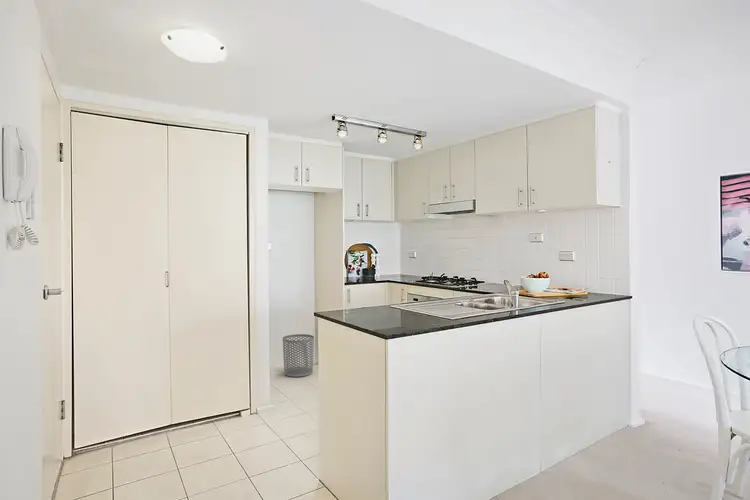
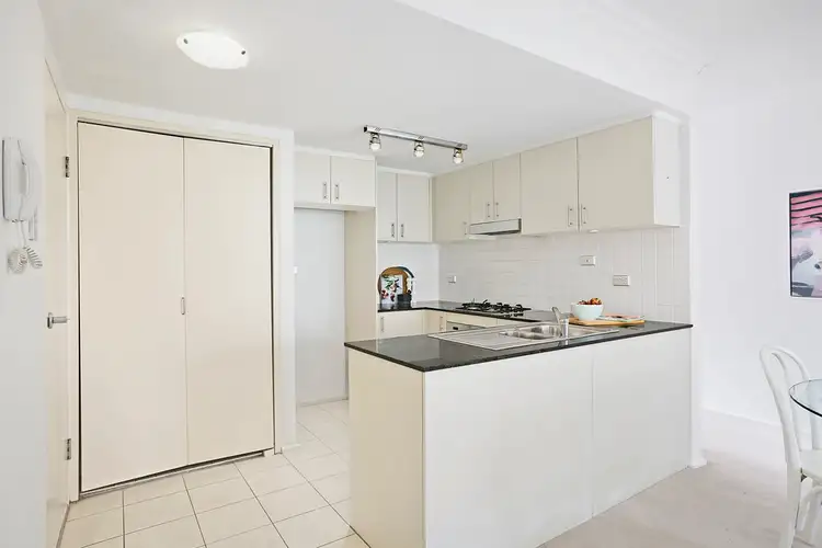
- waste bin [282,333,315,378]
